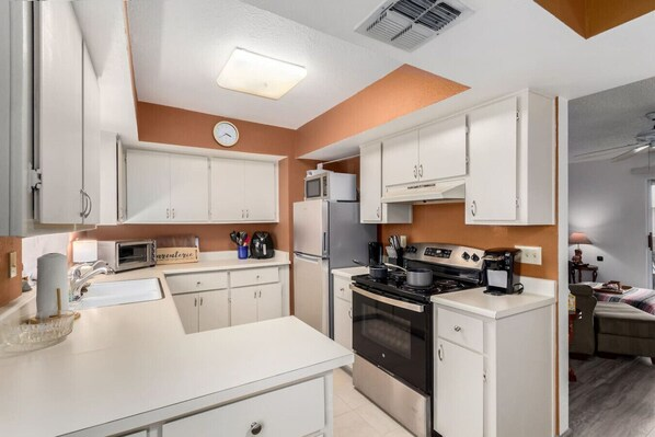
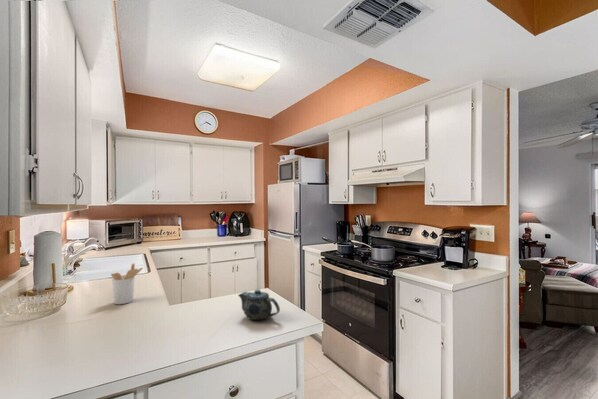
+ utensil holder [110,262,144,305]
+ chinaware [237,288,281,321]
